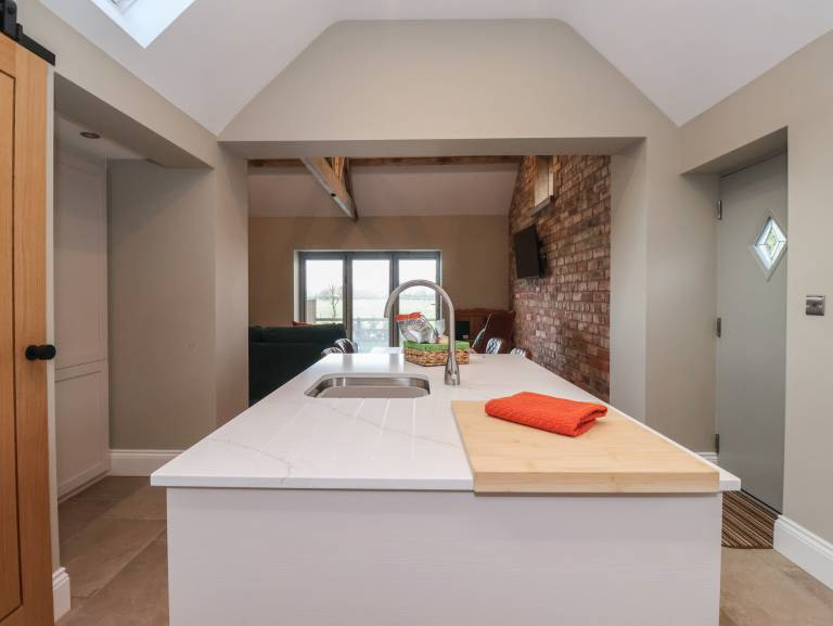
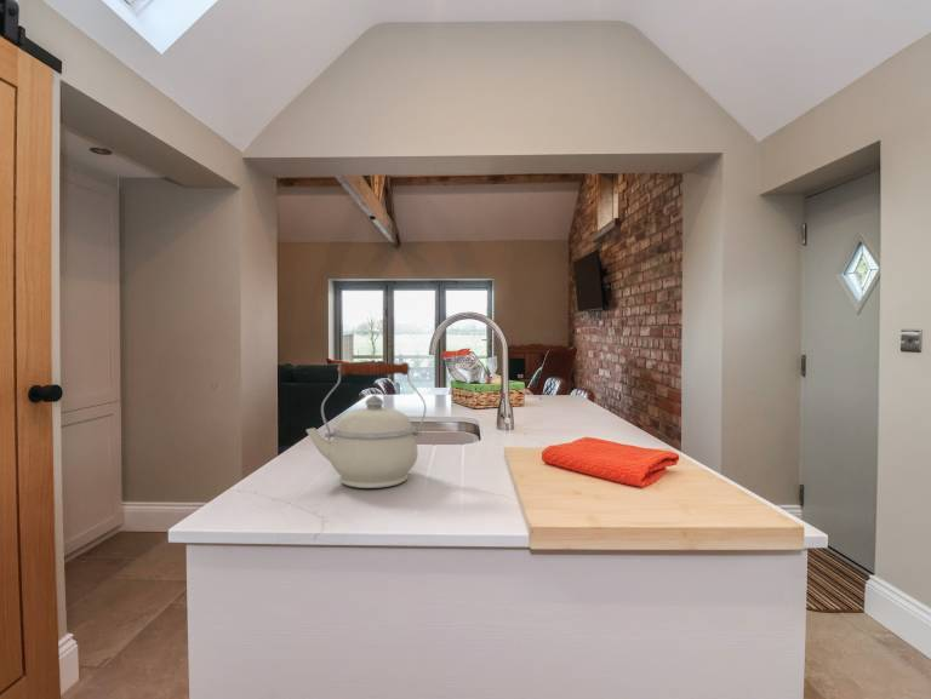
+ kettle [305,361,427,489]
